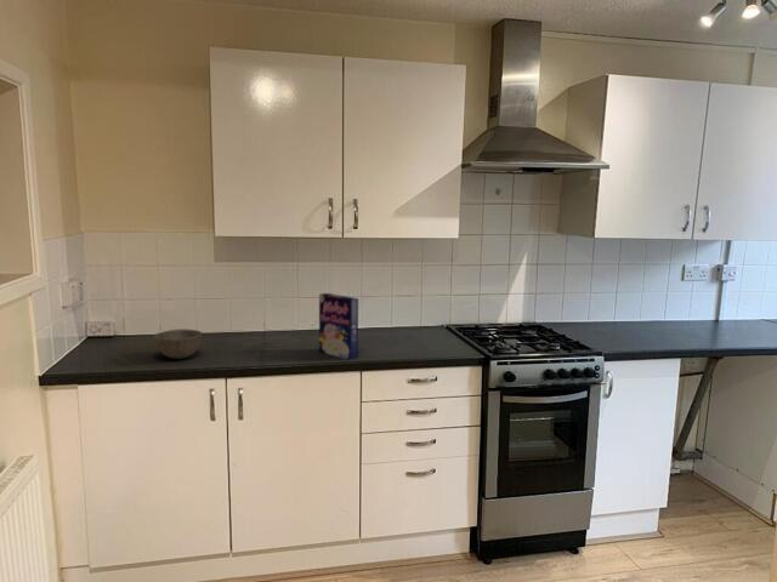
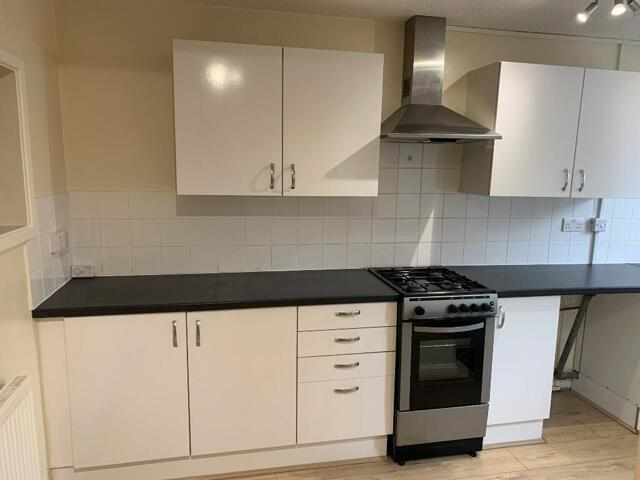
- bowl [153,329,203,360]
- cereal box [318,292,359,361]
